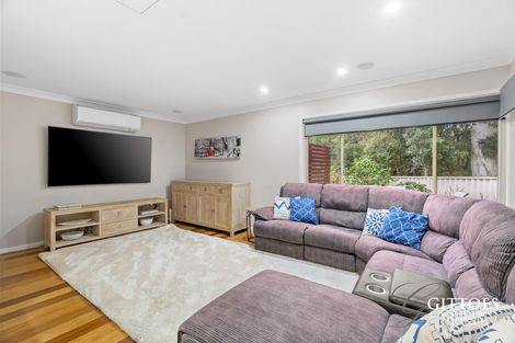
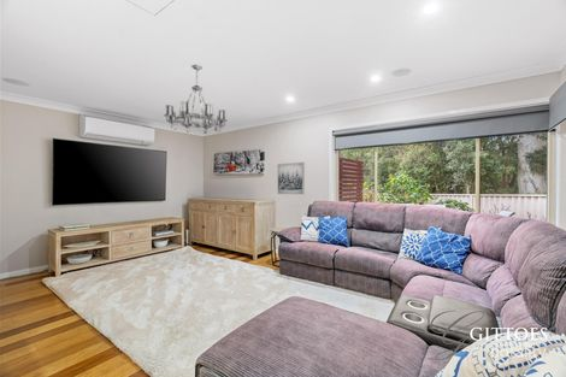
+ wall art [276,161,306,195]
+ chandelier [163,64,229,135]
